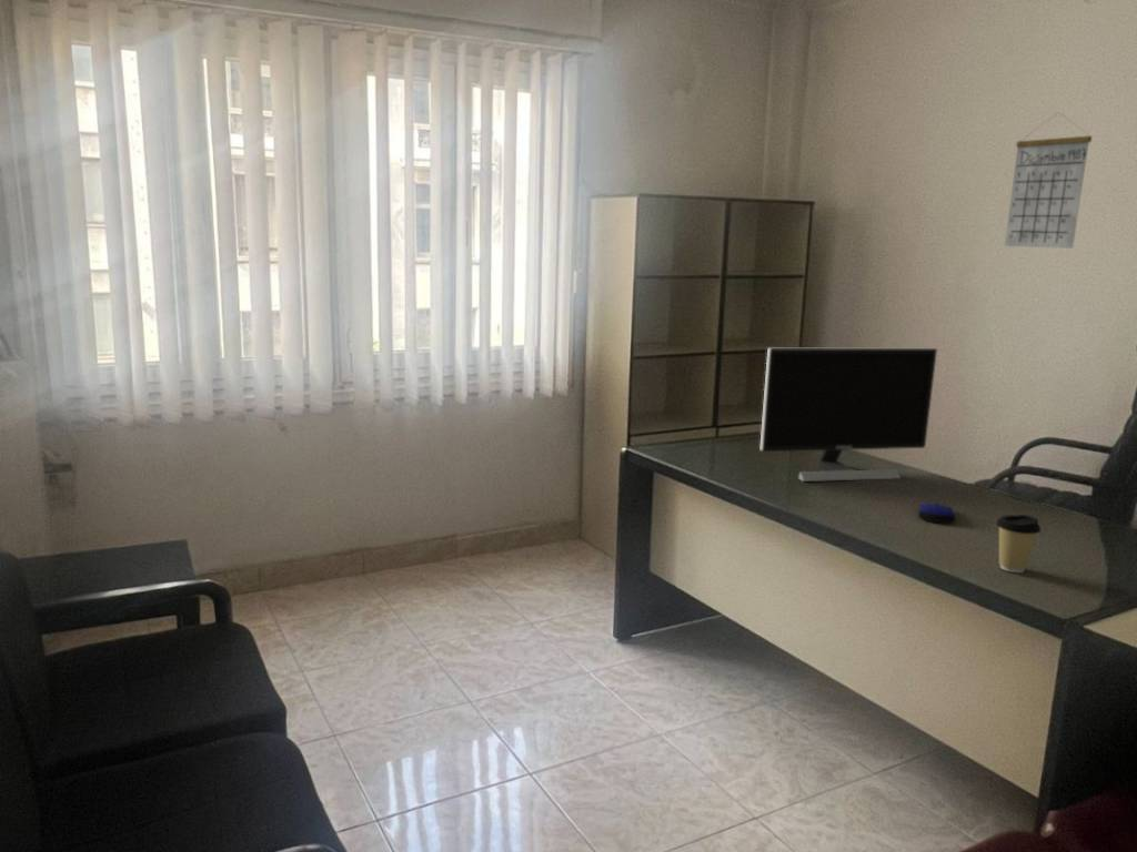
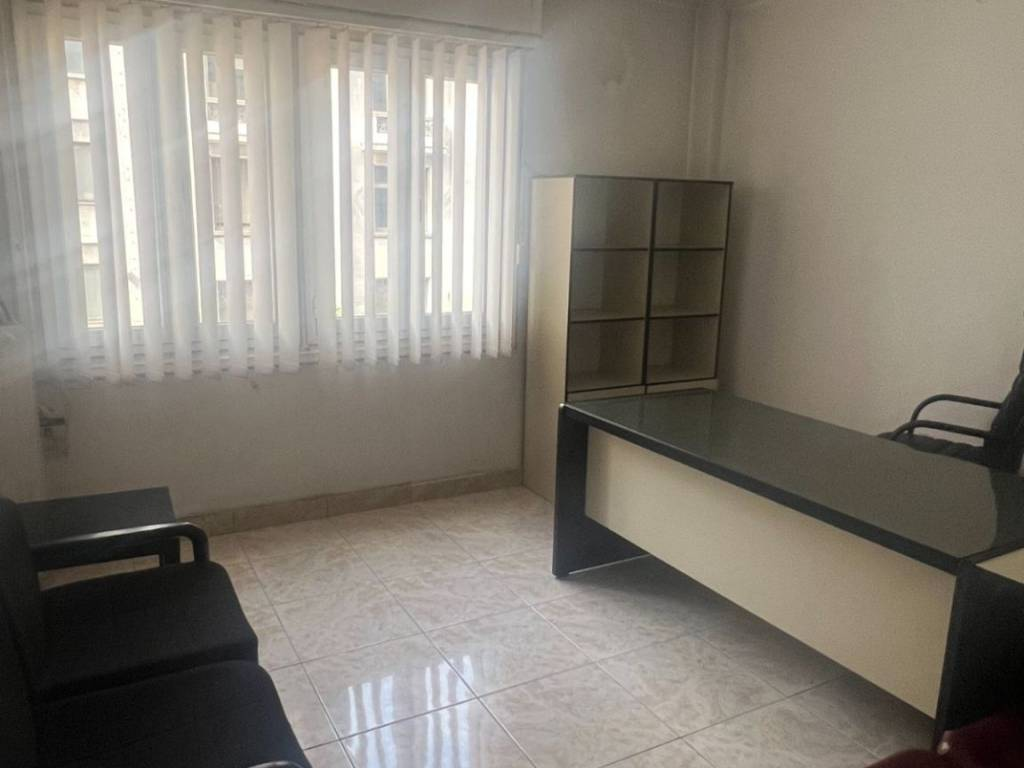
- calendar [1004,111,1093,250]
- coffee cup [995,514,1042,574]
- monitor [758,347,938,483]
- computer mouse [918,501,956,524]
